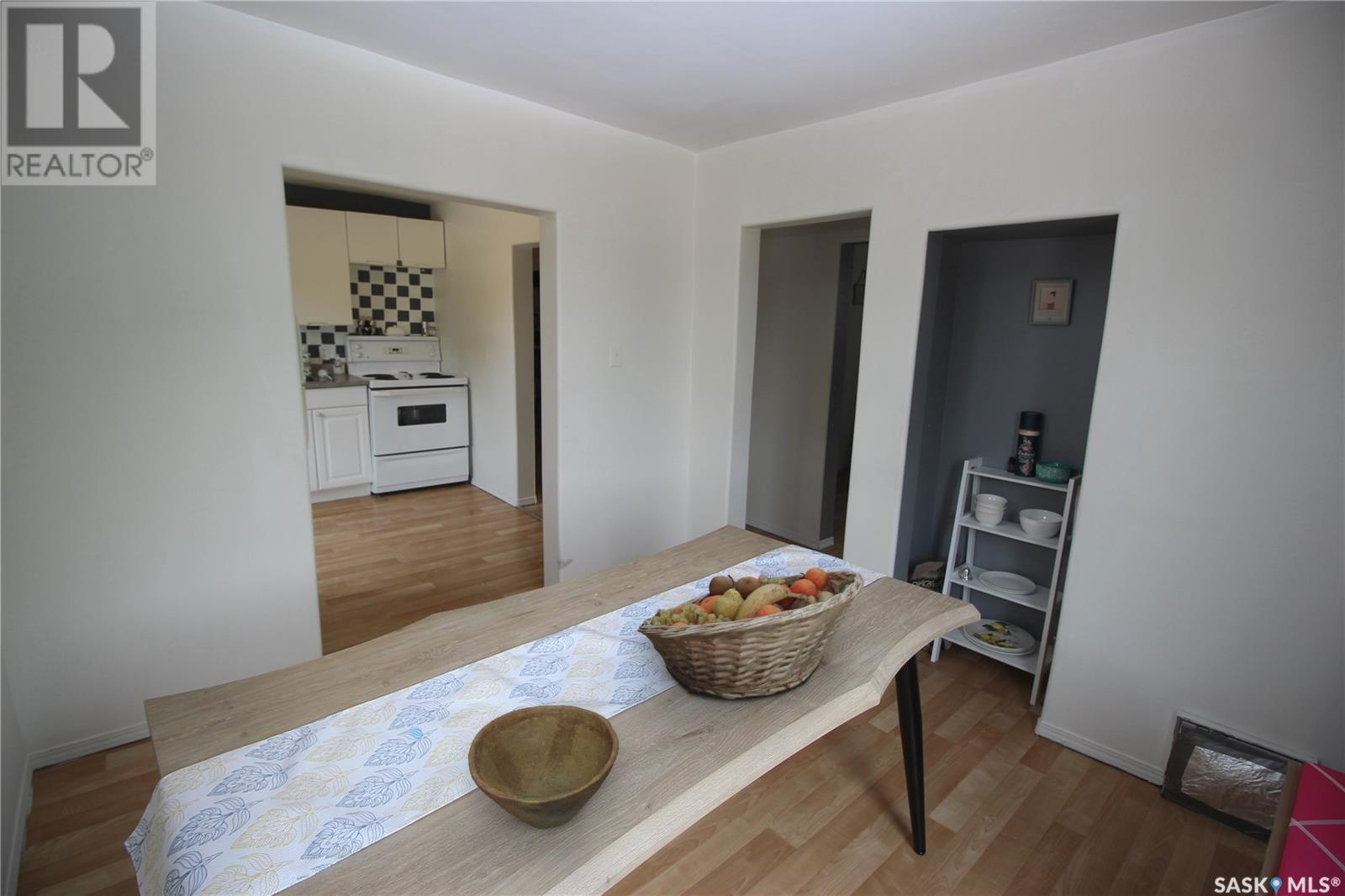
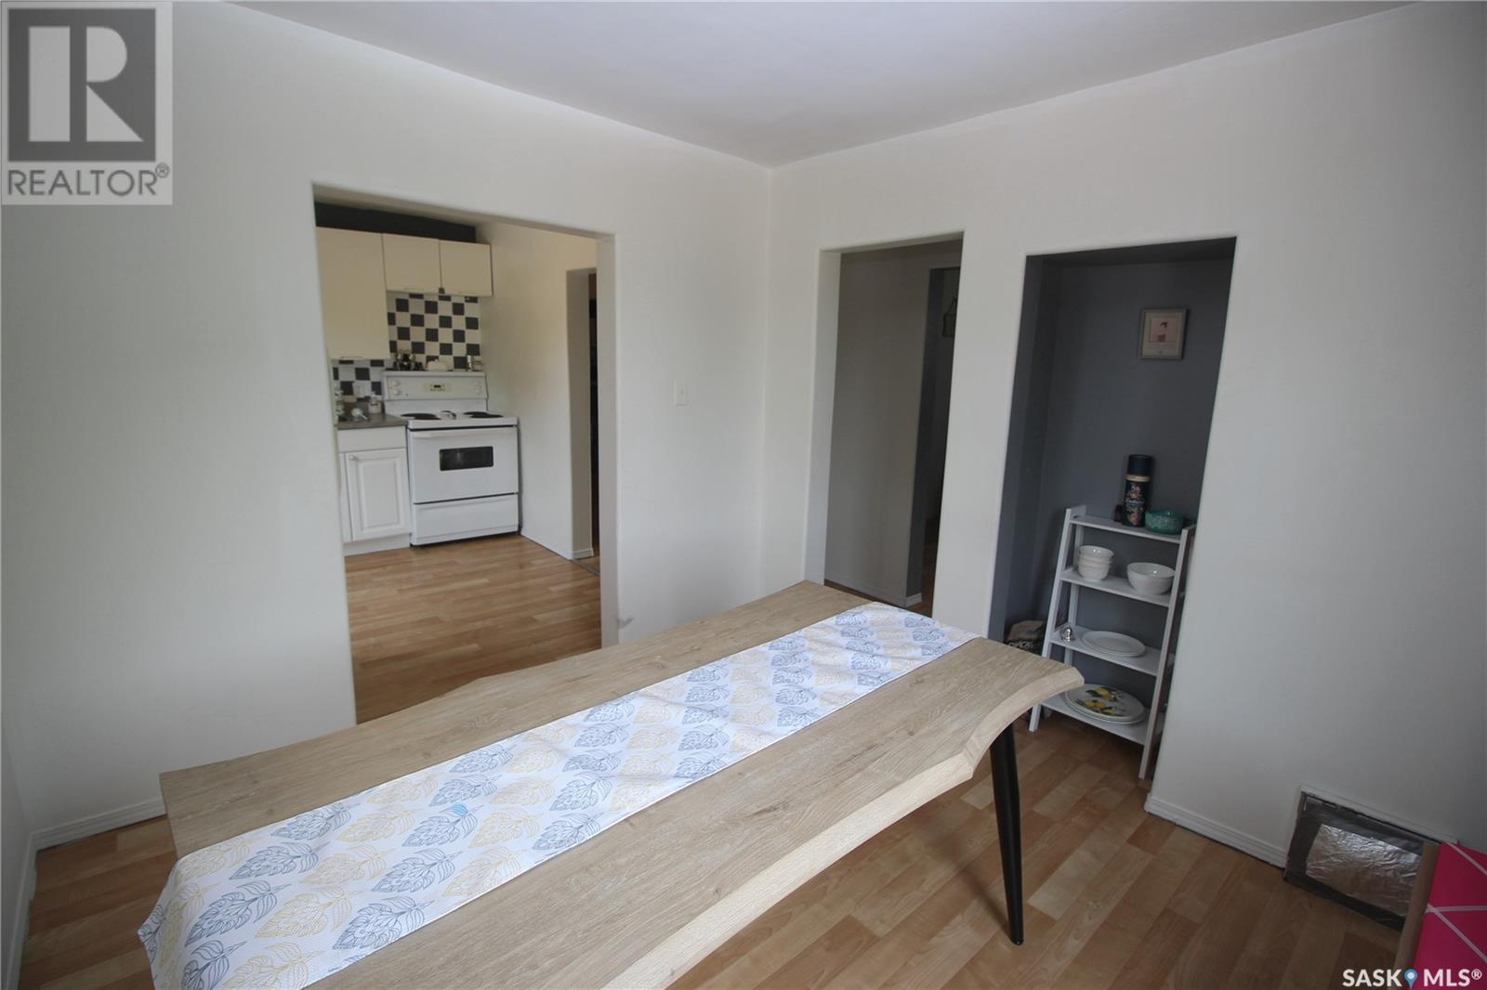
- bowl [467,704,620,830]
- fruit basket [636,567,865,700]
